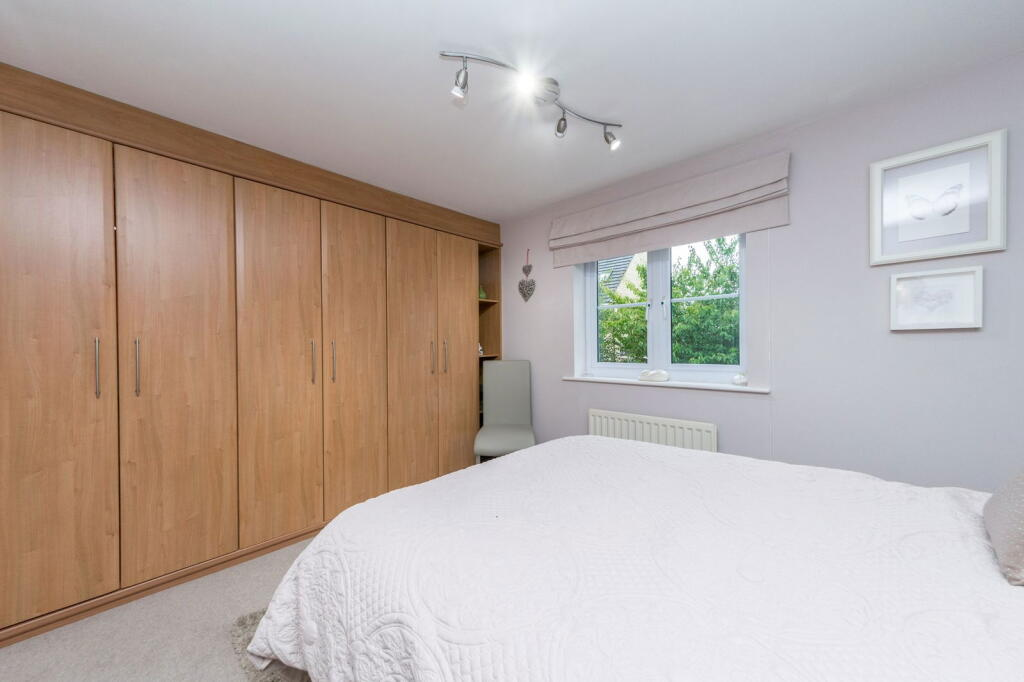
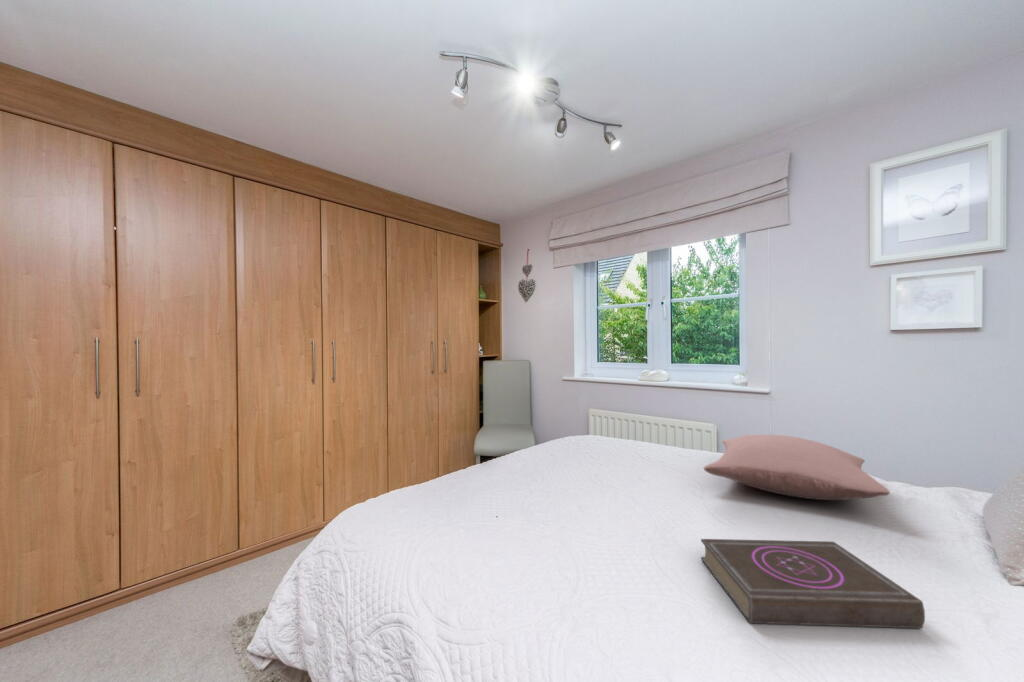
+ book [700,538,926,629]
+ pillow [703,434,891,501]
